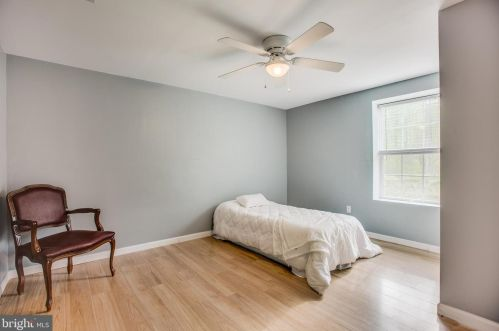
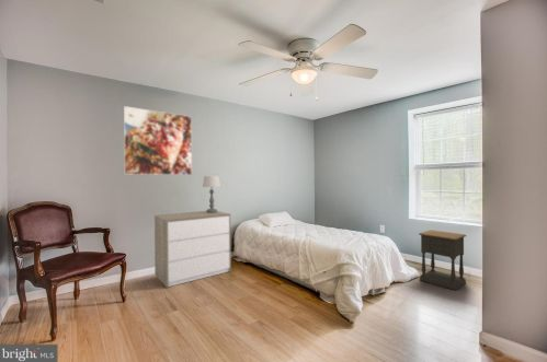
+ nightstand [418,229,467,291]
+ dresser [153,210,232,289]
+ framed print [123,105,193,176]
+ table lamp [202,175,221,213]
